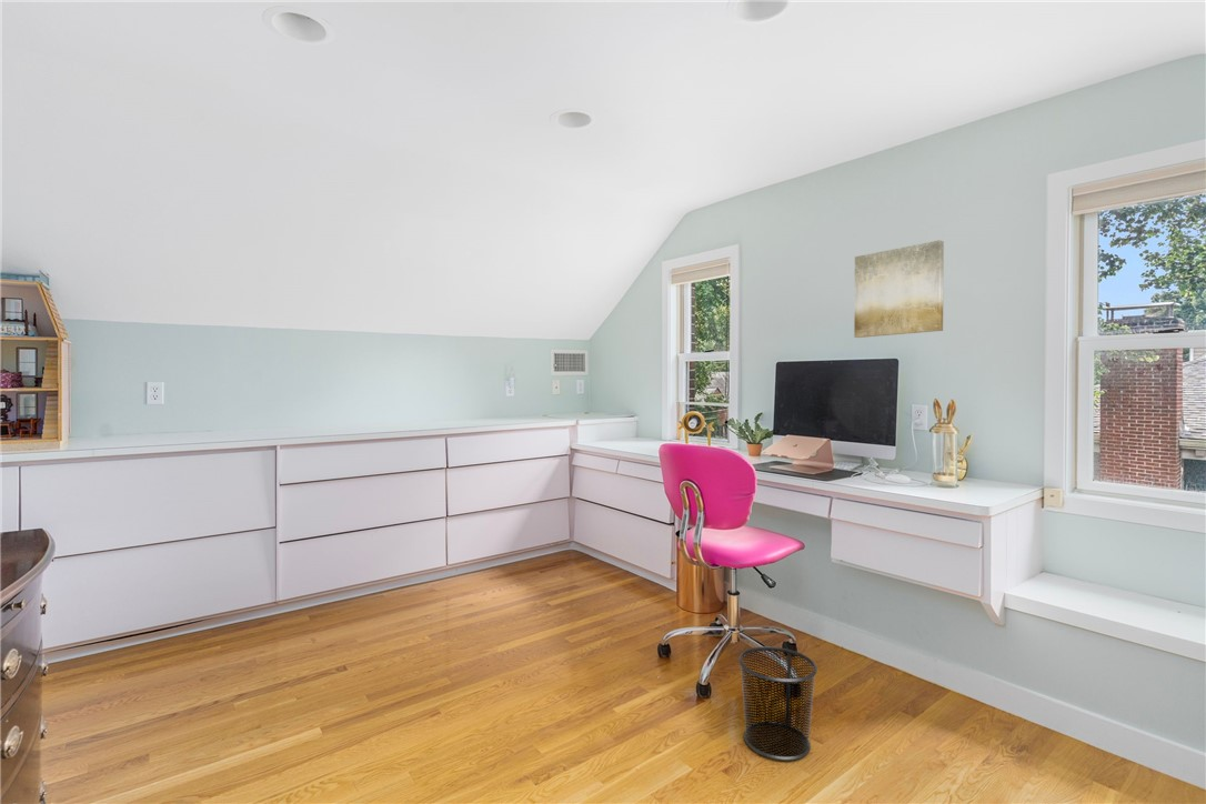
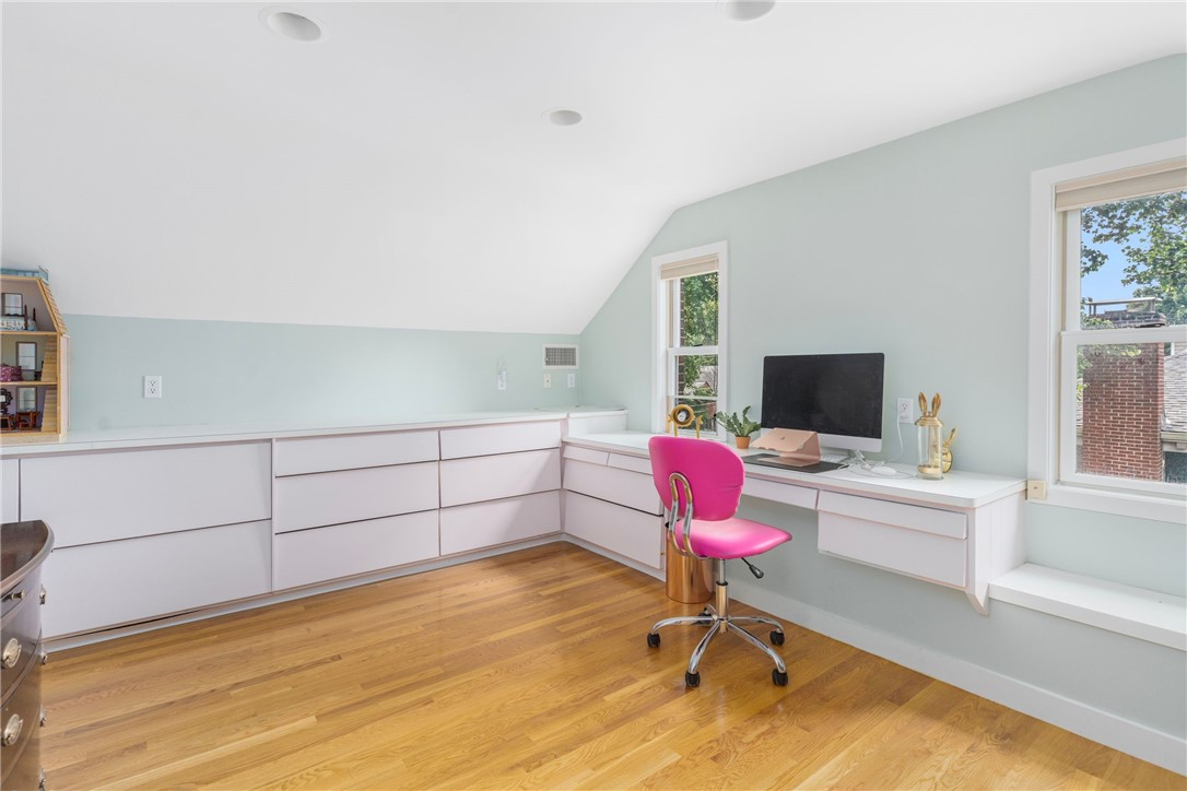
- wall art [853,239,945,339]
- waste bin [737,645,818,762]
